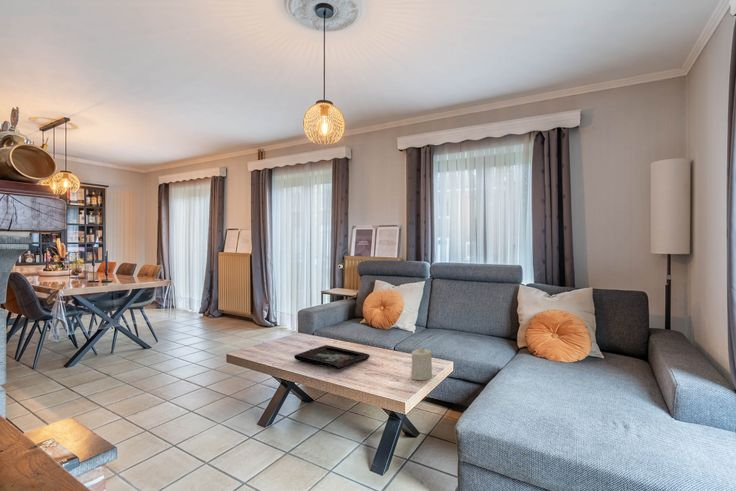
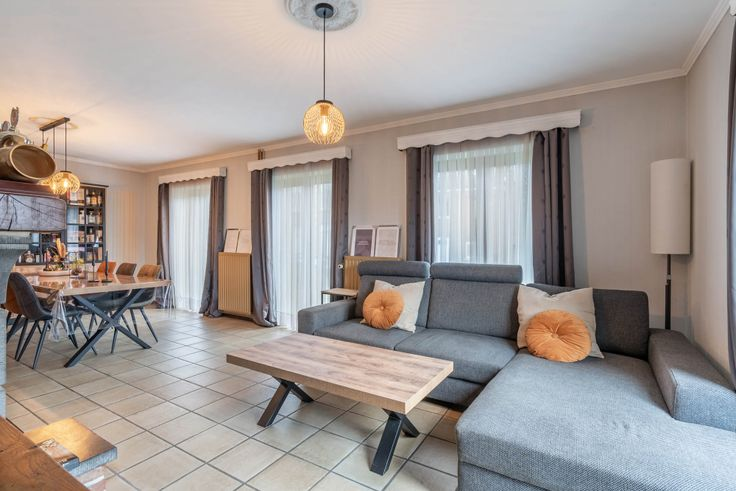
- candle [410,346,433,381]
- decorative tray [293,344,371,370]
